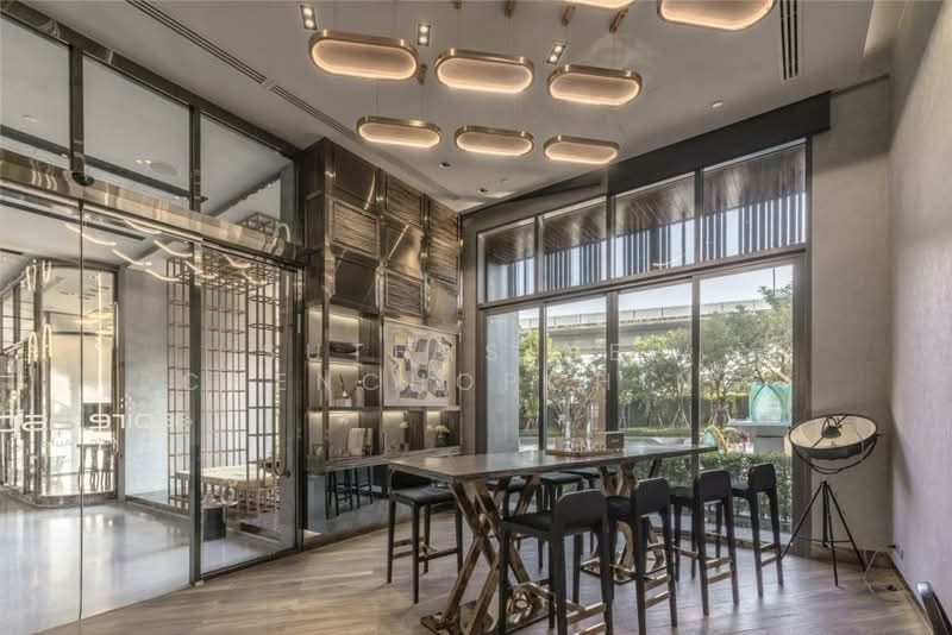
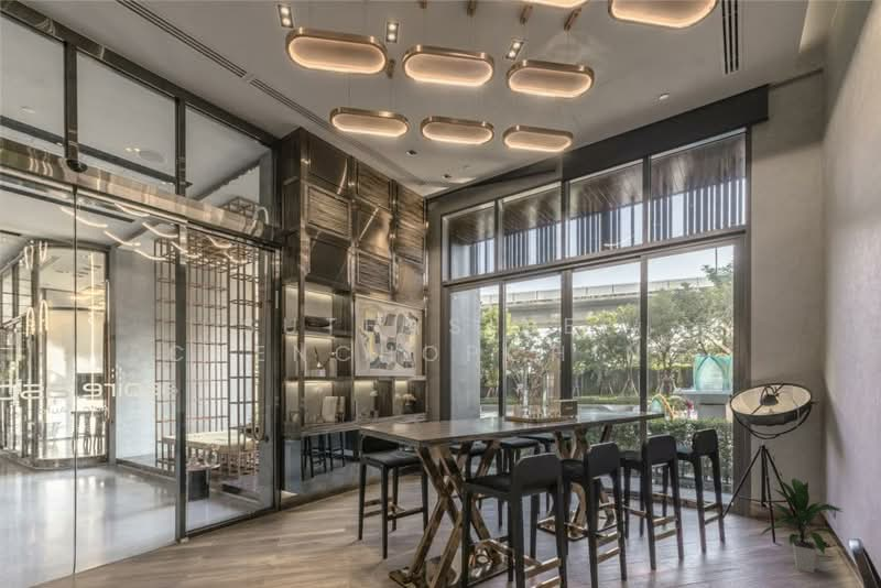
+ indoor plant [759,477,845,574]
